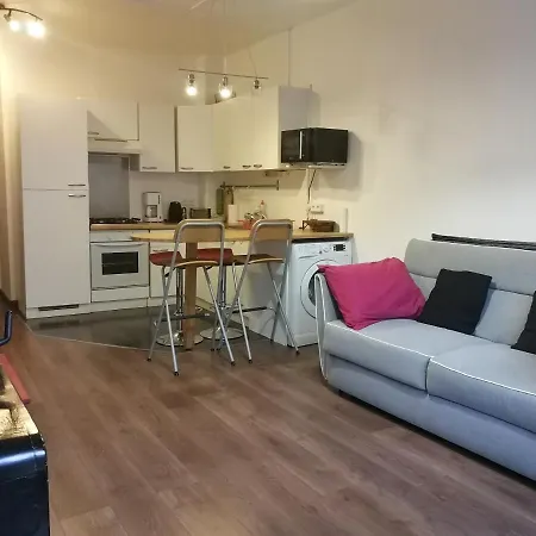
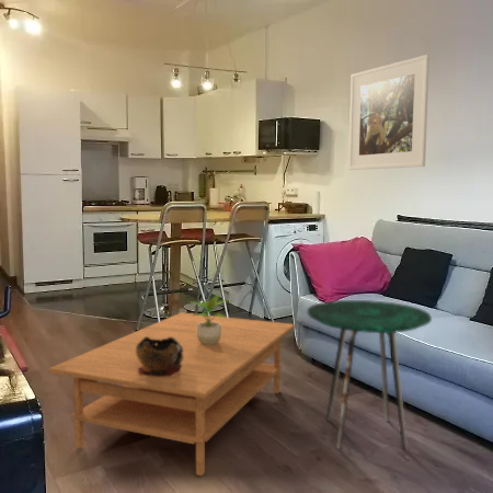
+ potted plant [187,291,231,345]
+ side table [306,299,433,451]
+ coffee table [48,311,296,477]
+ decorative bowl [136,337,183,377]
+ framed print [347,54,431,171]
